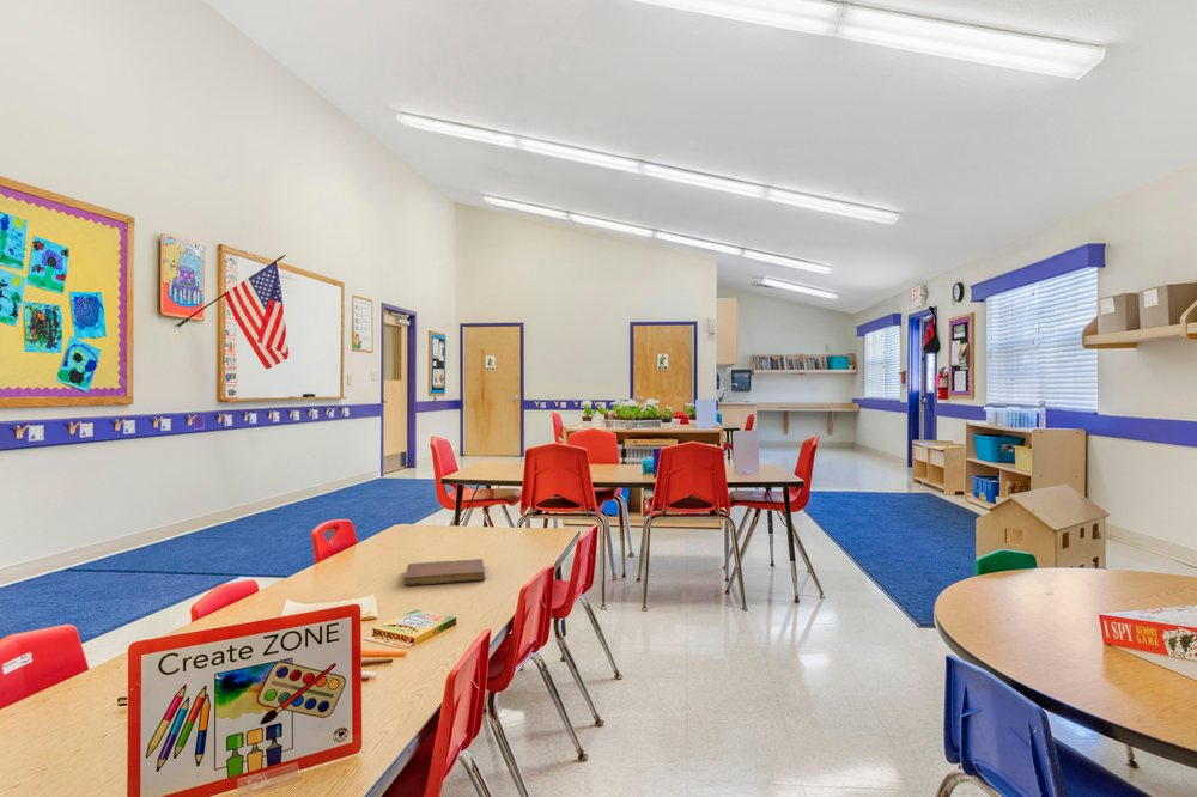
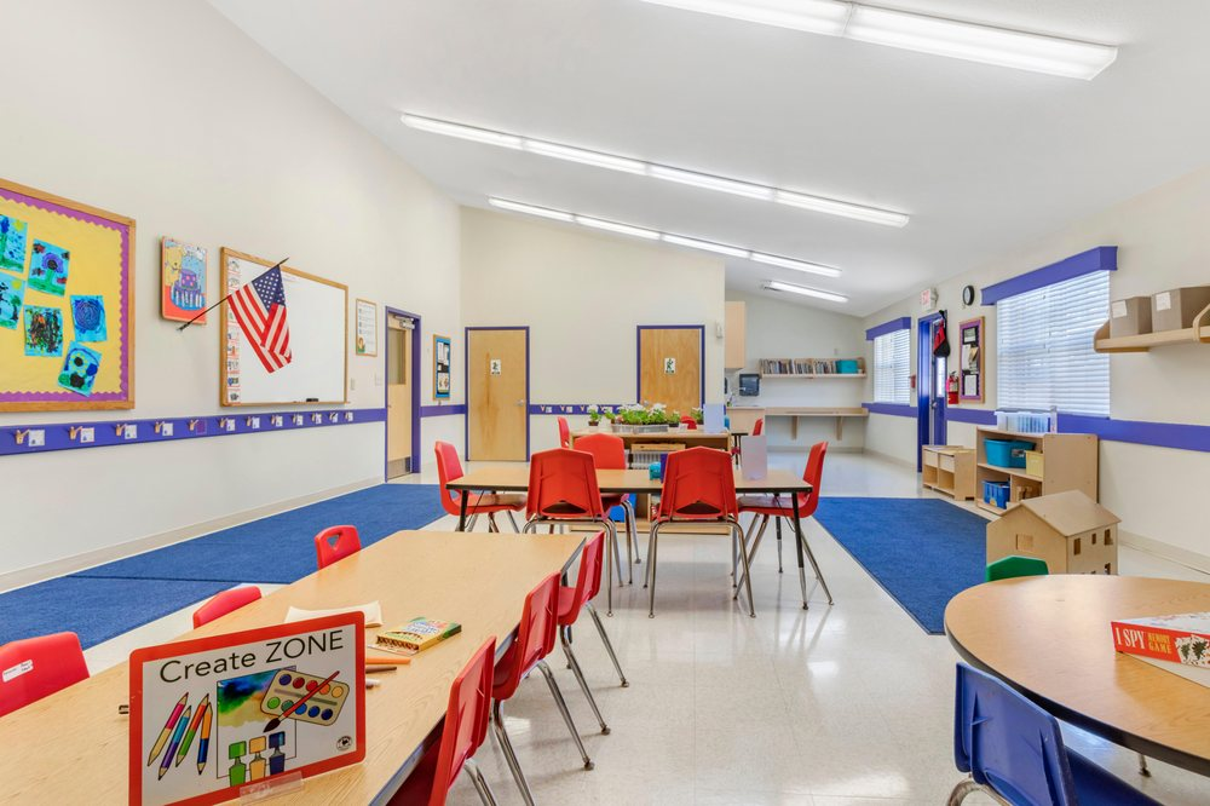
- notebook [403,558,486,586]
